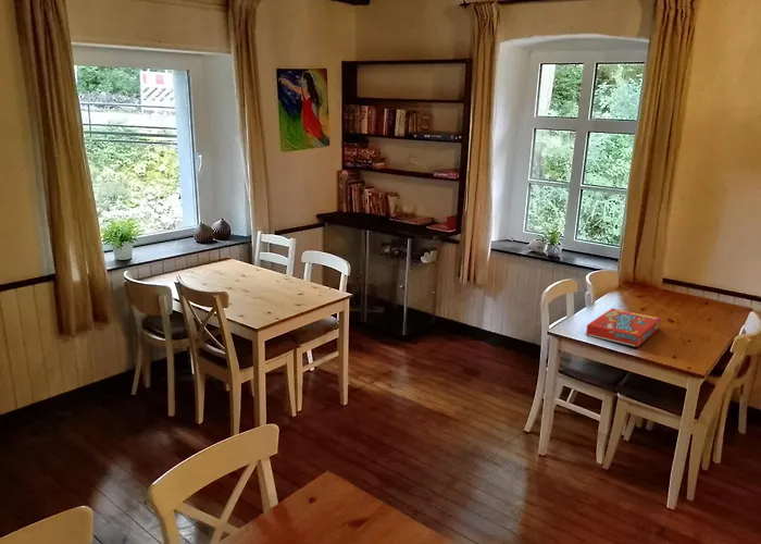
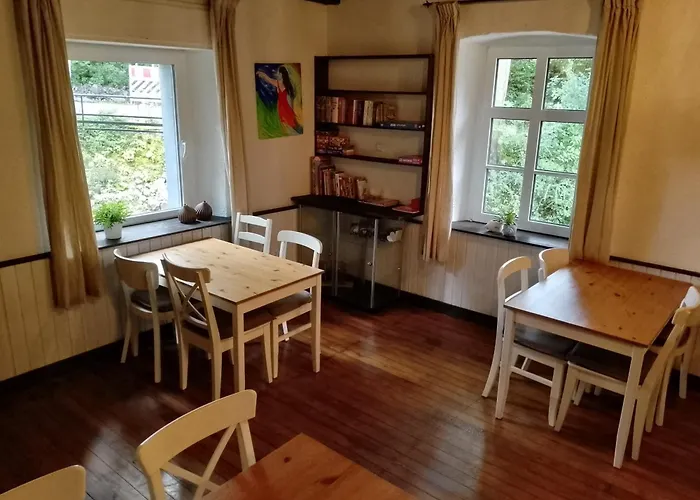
- snack box [585,307,662,348]
